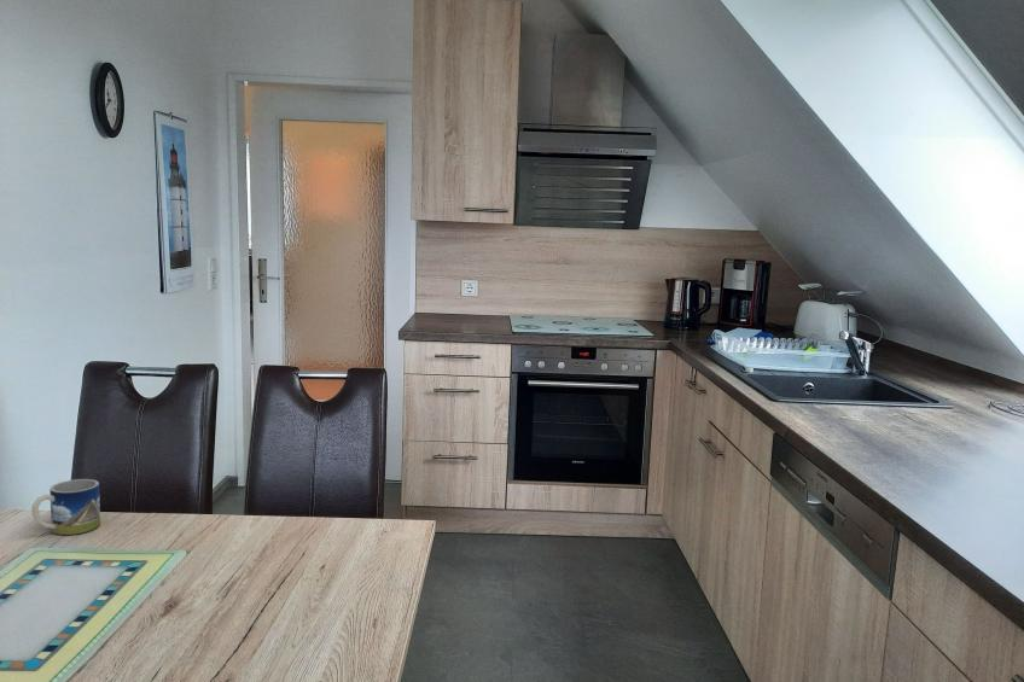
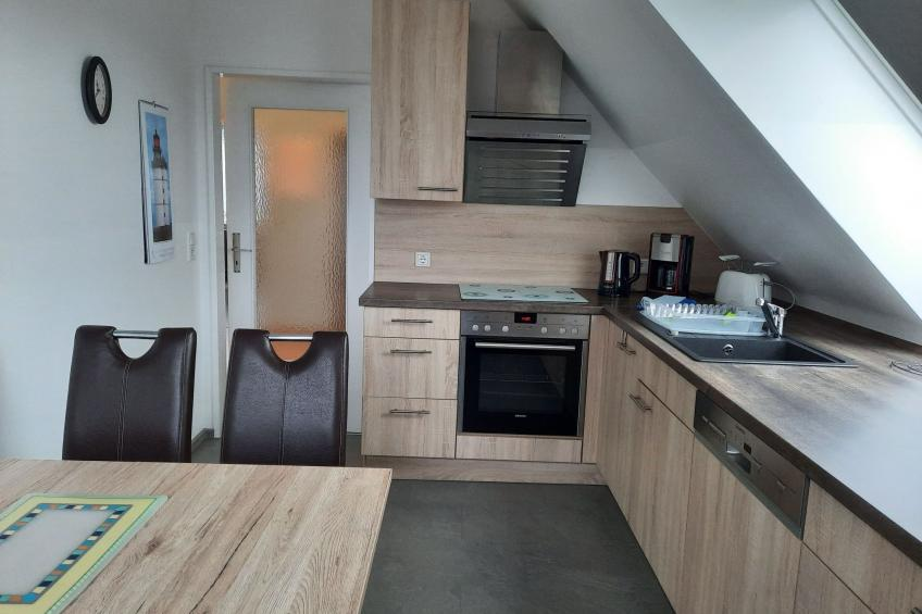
- mug [30,478,101,536]
